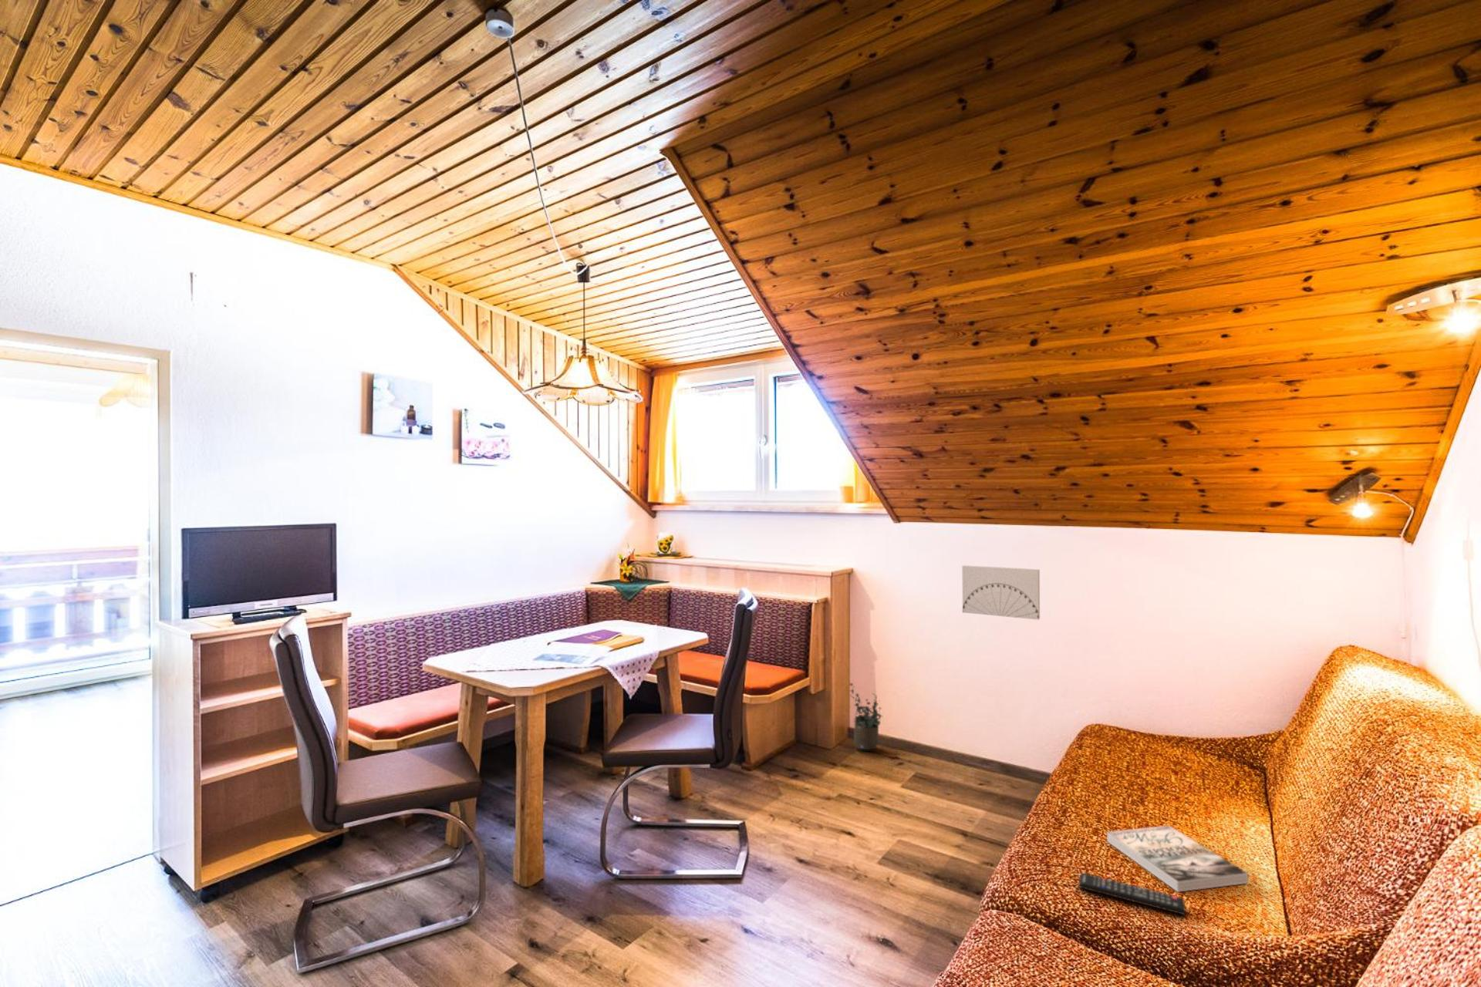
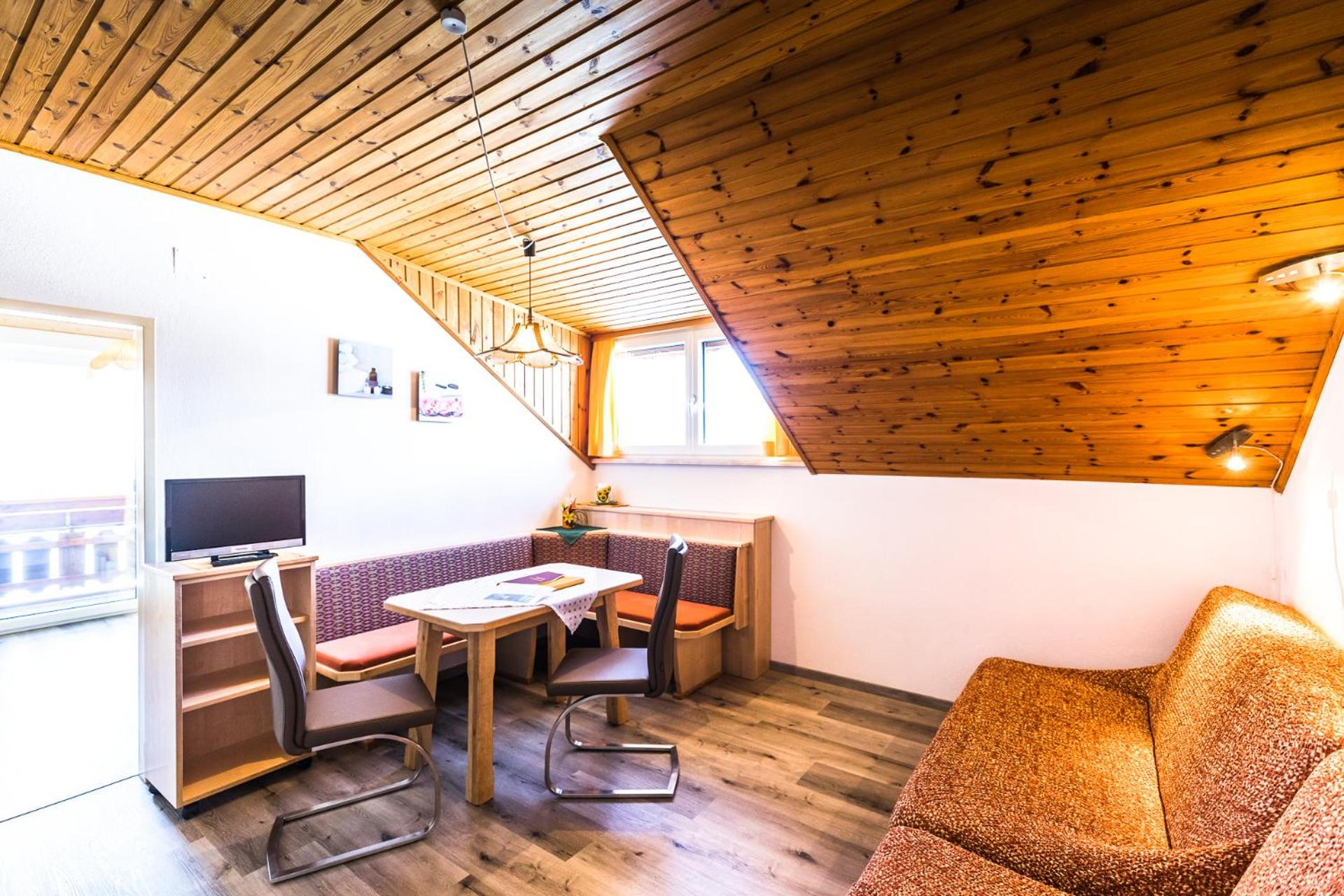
- potted plant [848,682,884,751]
- book [1106,824,1248,893]
- wall art [961,564,1040,620]
- remote control [1079,872,1187,916]
